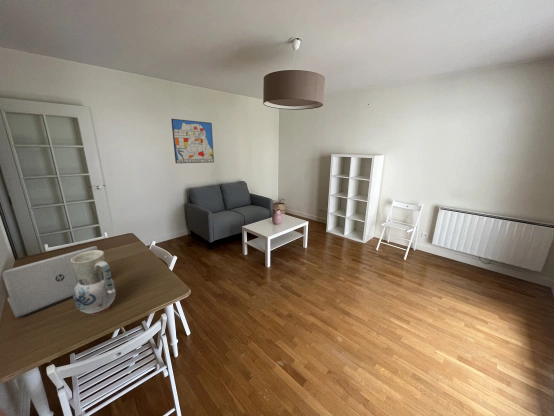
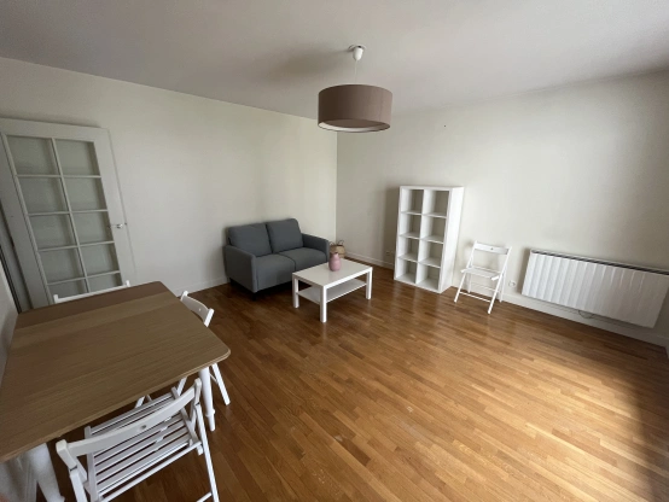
- laptop [1,245,99,318]
- wall art [170,118,215,164]
- vase [71,249,117,316]
